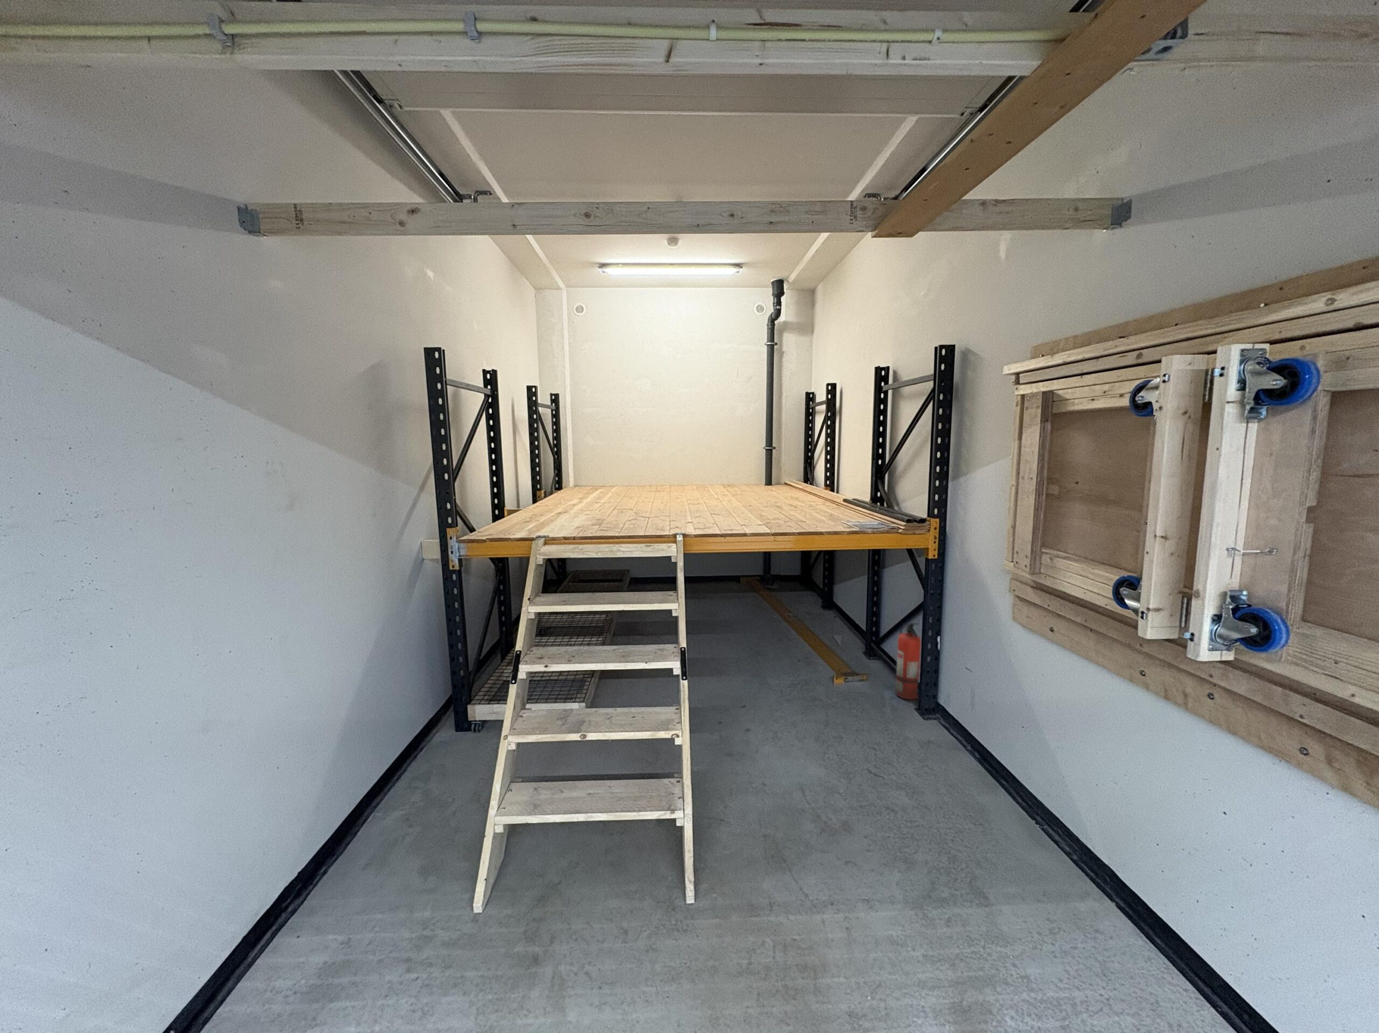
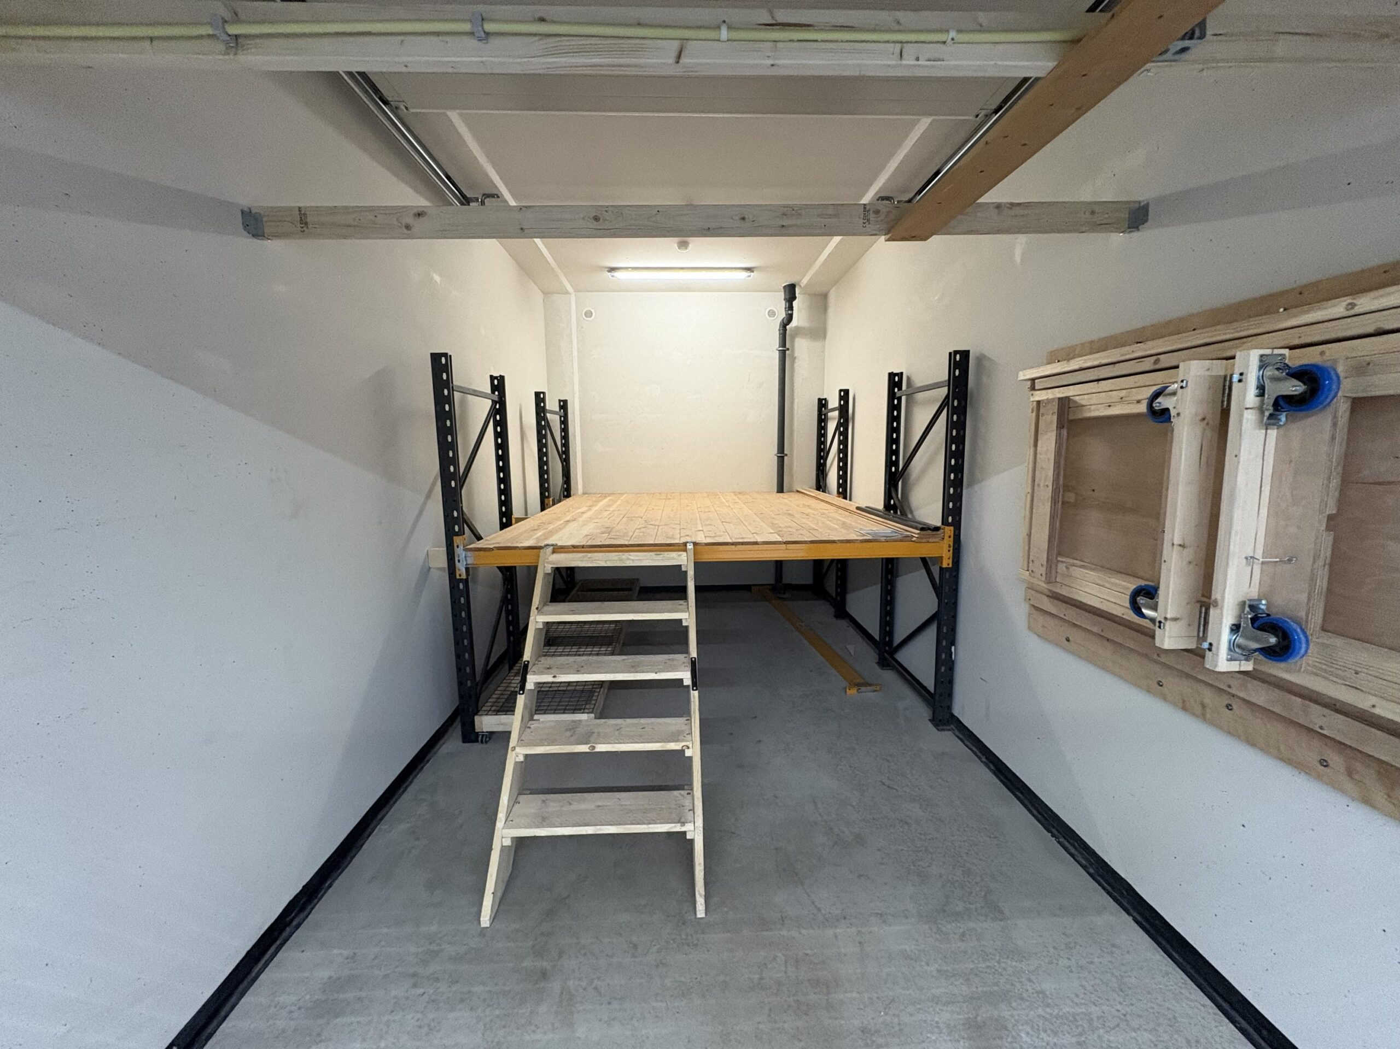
- fire extinguisher [896,622,921,701]
